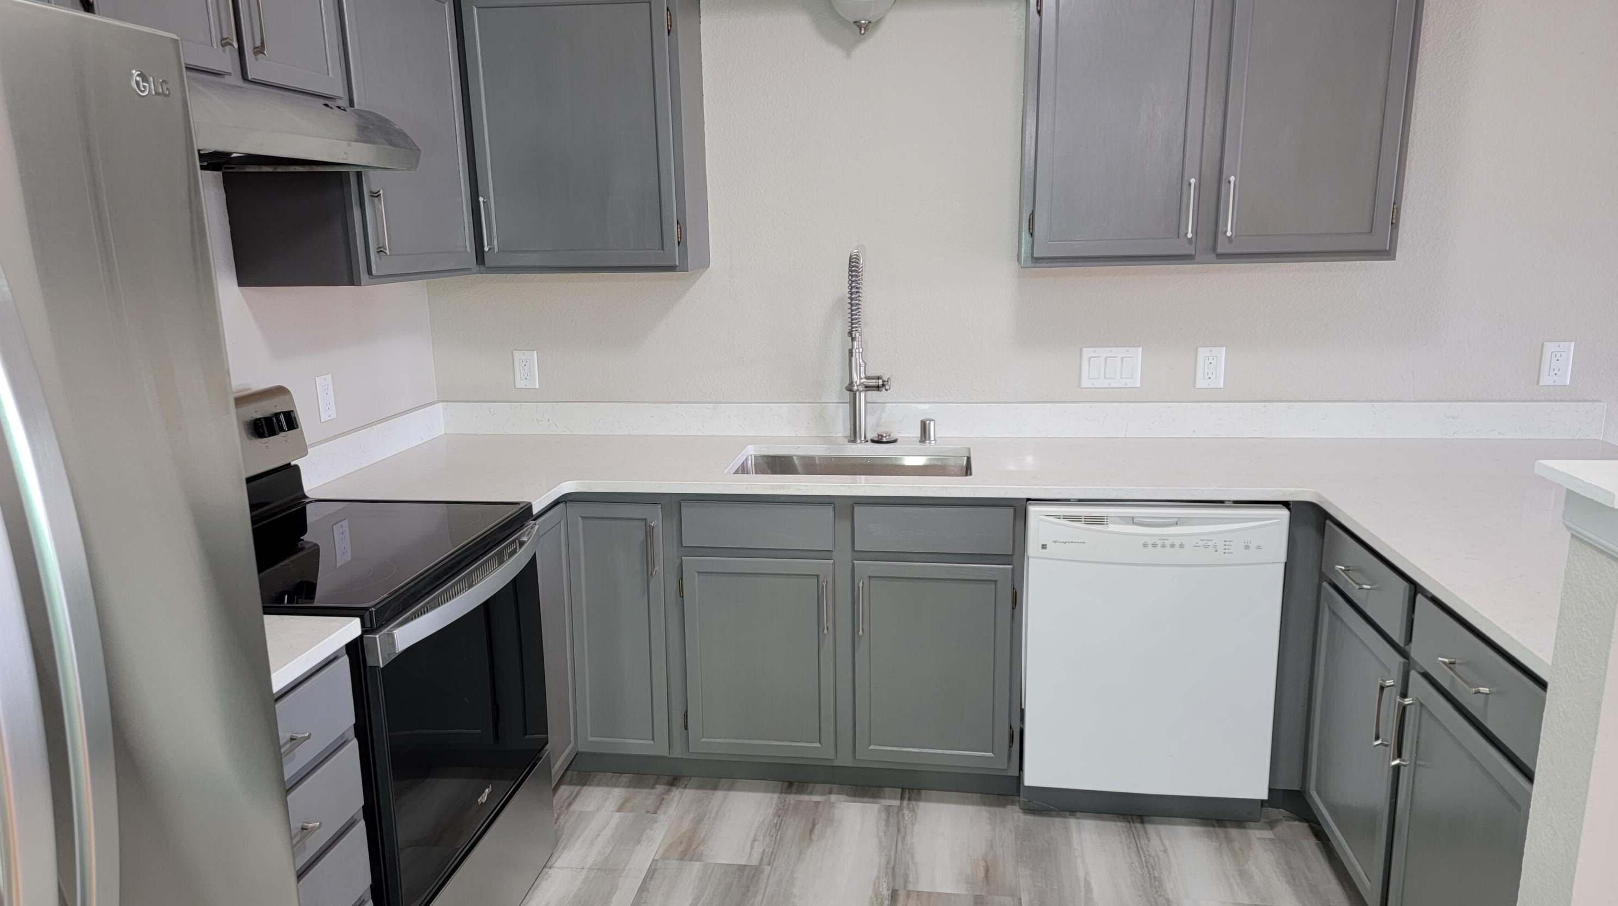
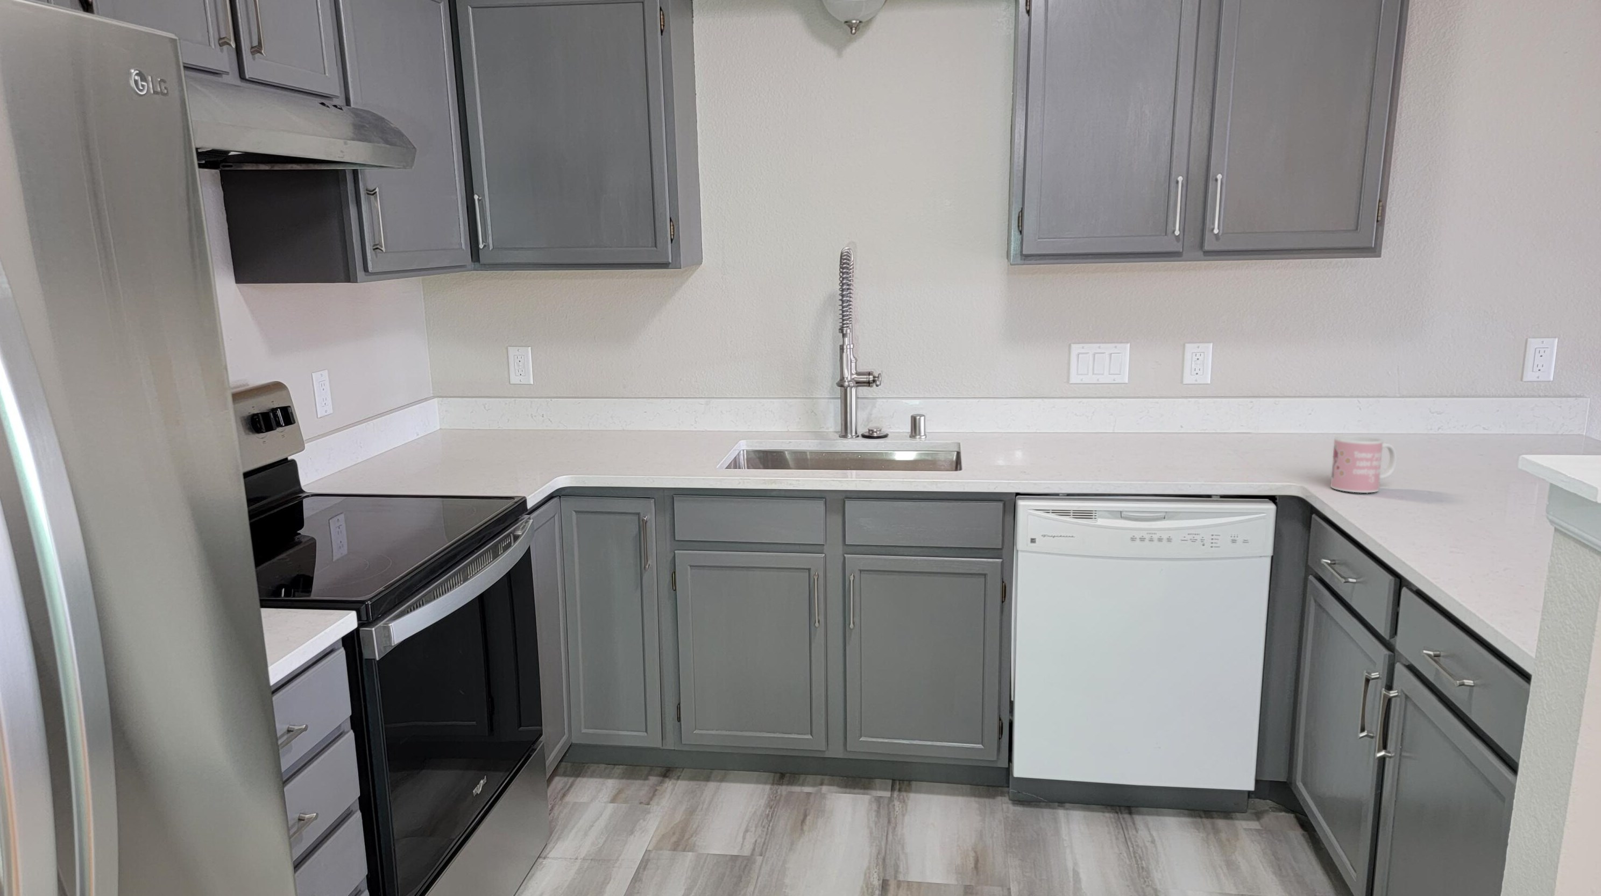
+ mug [1329,435,1398,494]
